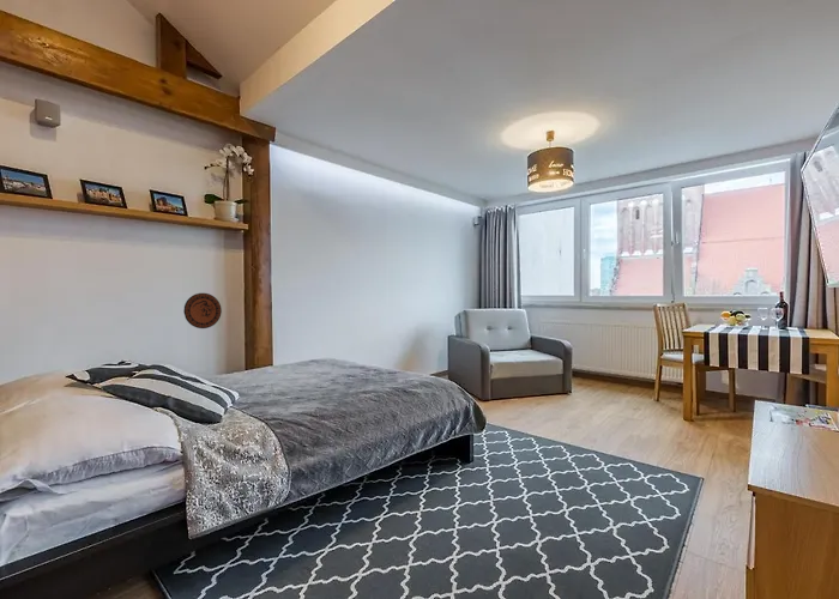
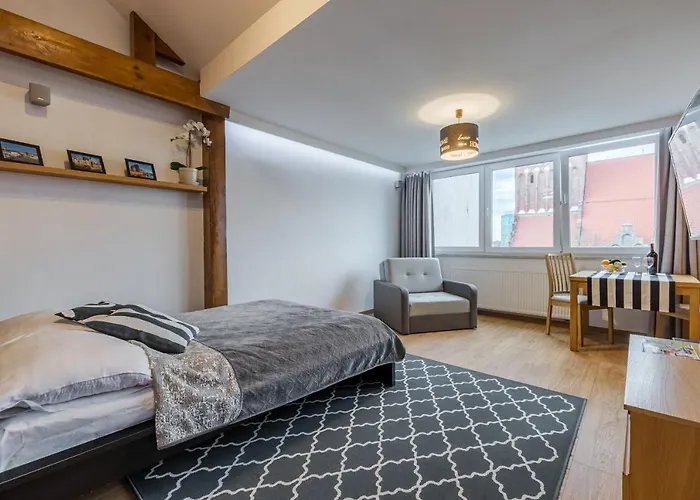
- decorative plate [182,292,223,329]
